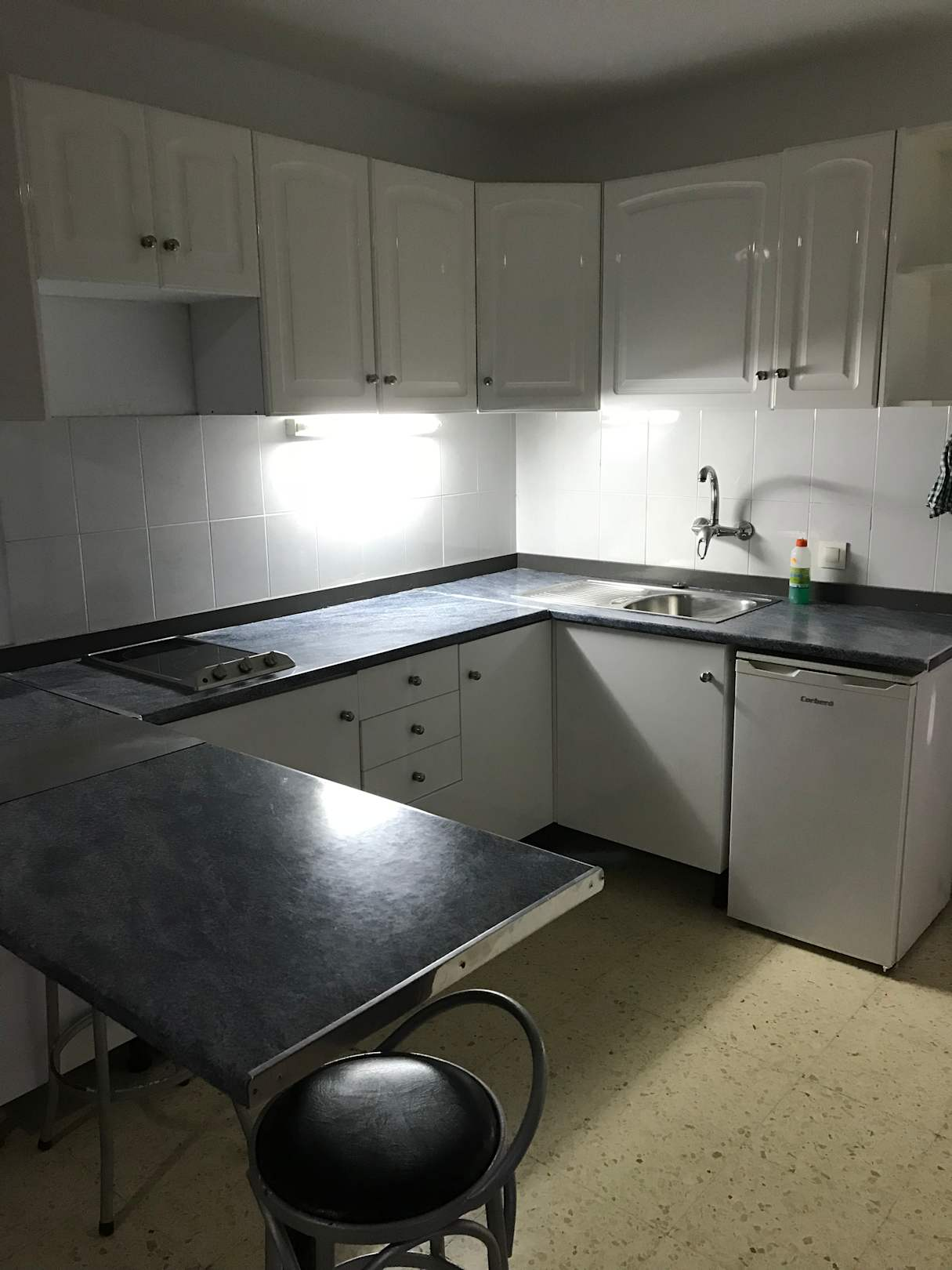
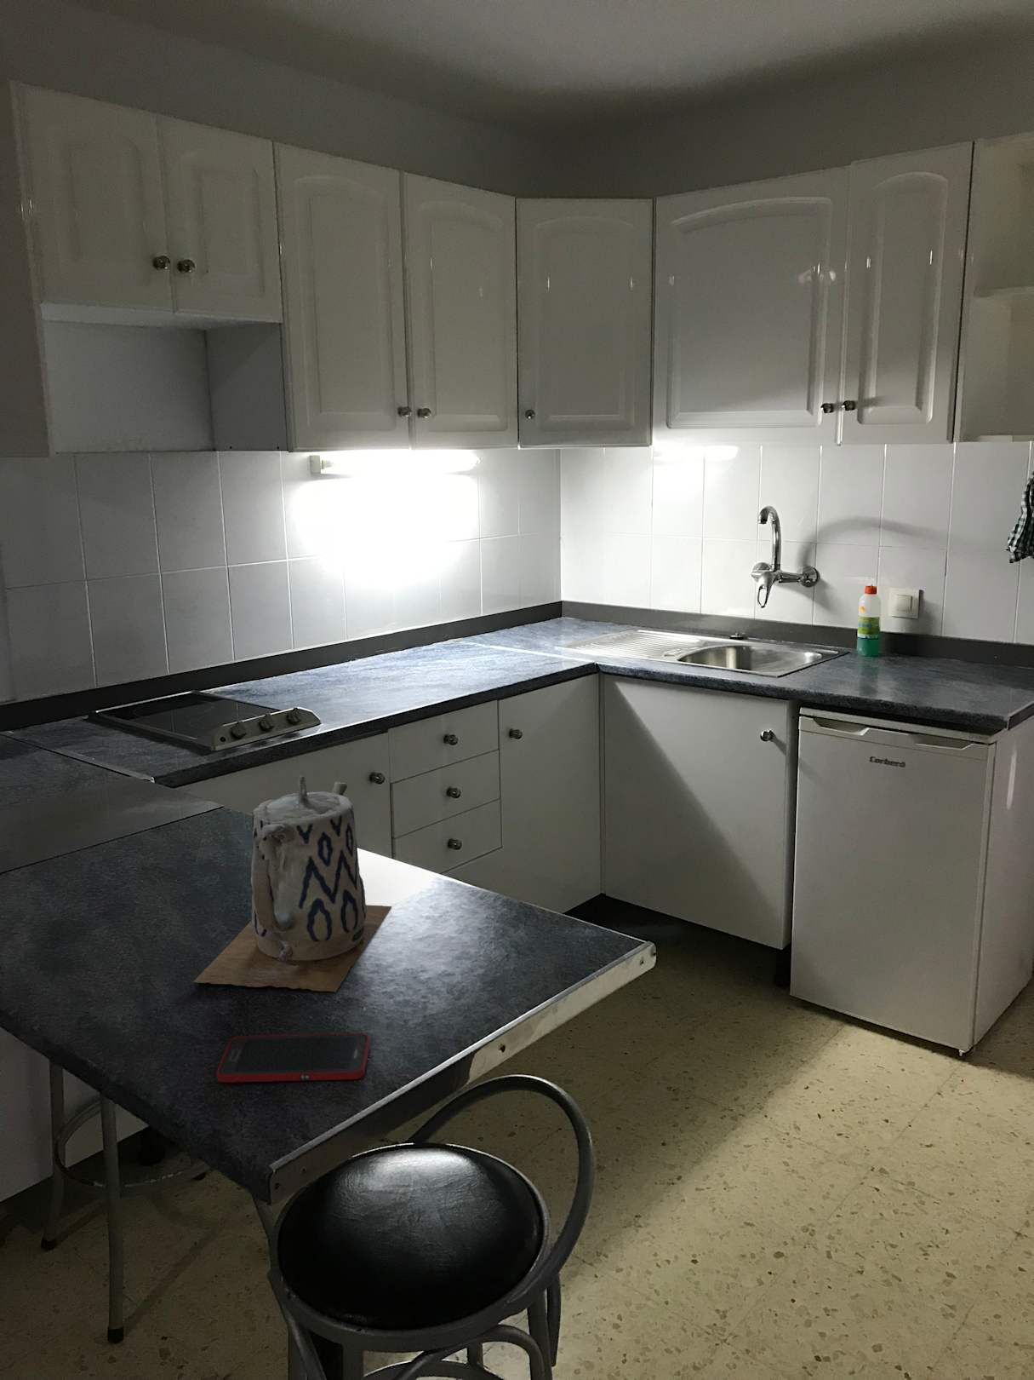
+ cell phone [215,1032,371,1083]
+ teapot [192,775,392,992]
